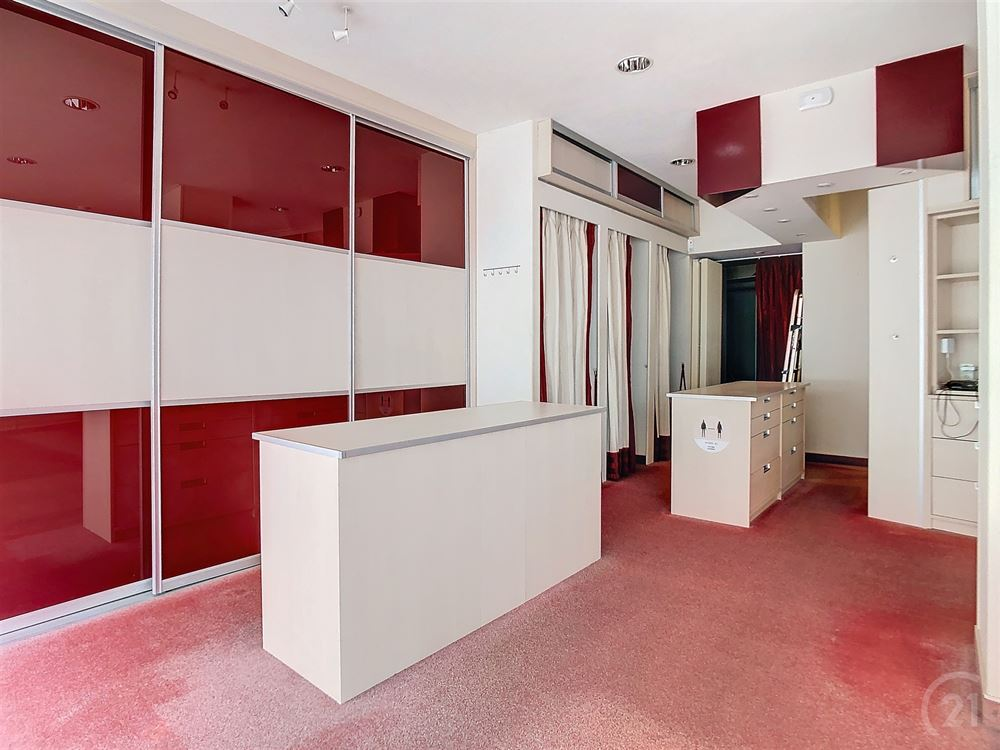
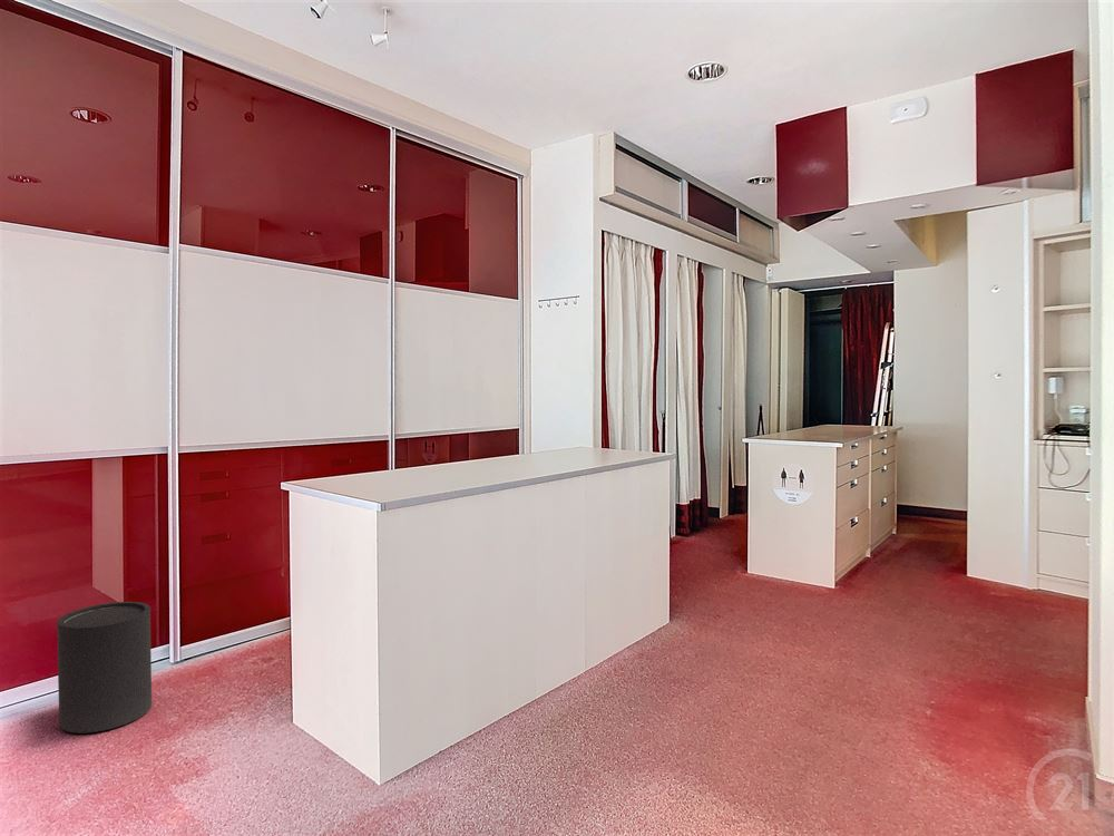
+ trash can [56,601,153,735]
